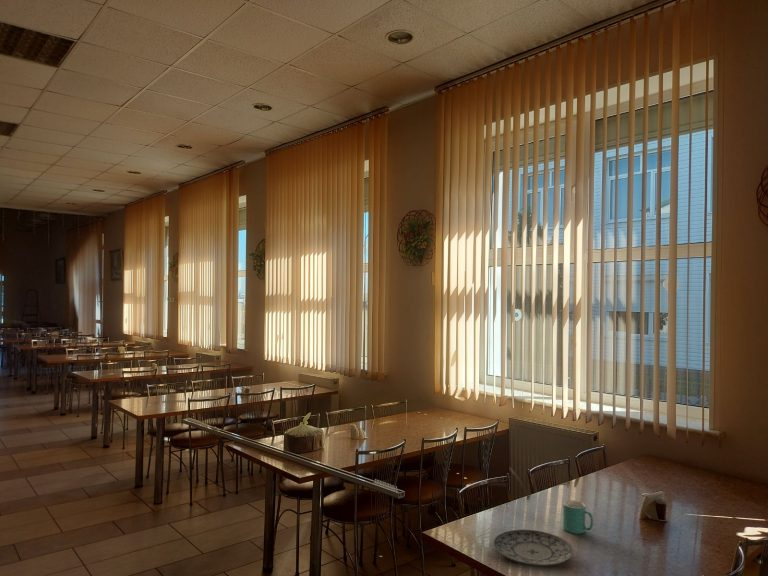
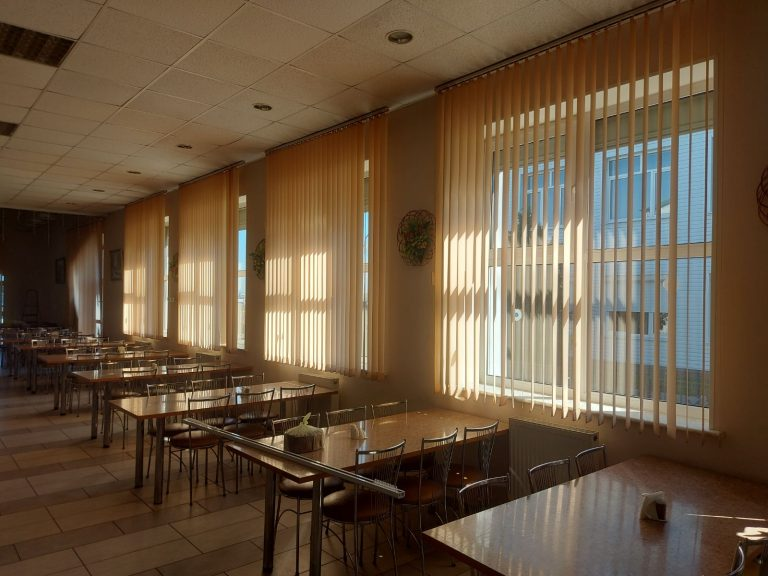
- mug [562,499,594,535]
- plate [492,528,575,567]
